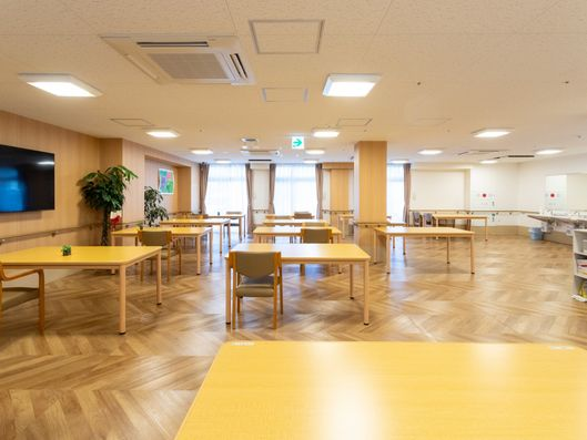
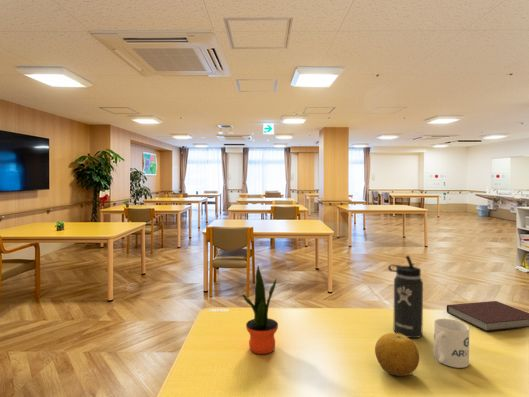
+ mug [433,318,470,369]
+ fruit [374,332,420,377]
+ thermos bottle [387,254,424,339]
+ notebook [446,300,529,332]
+ potted plant [241,265,279,355]
